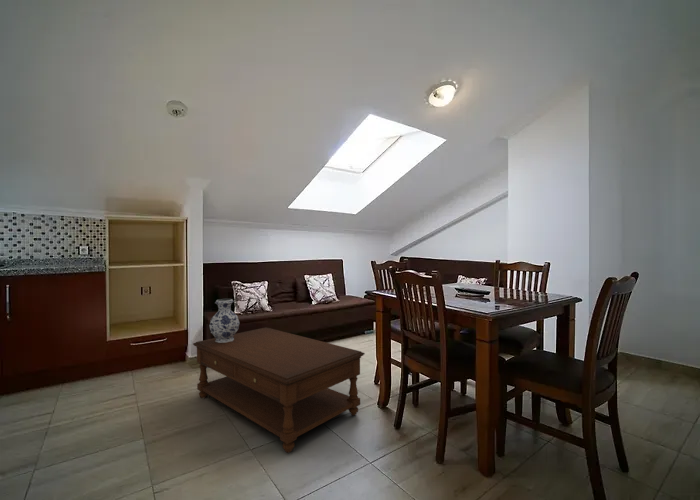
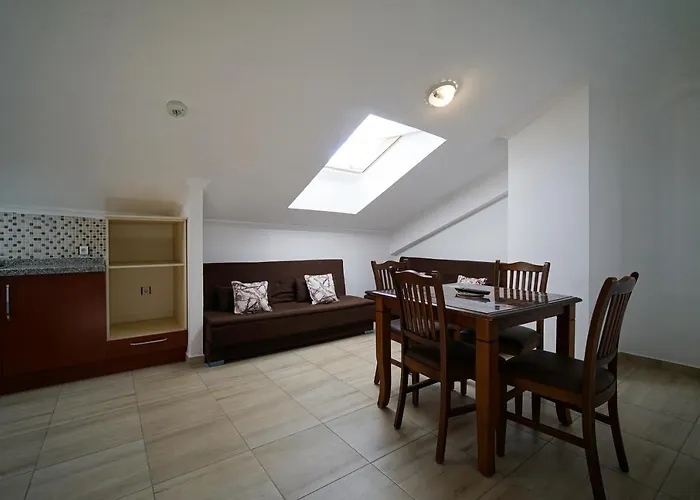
- coffee table [192,326,366,453]
- vase [208,298,240,343]
